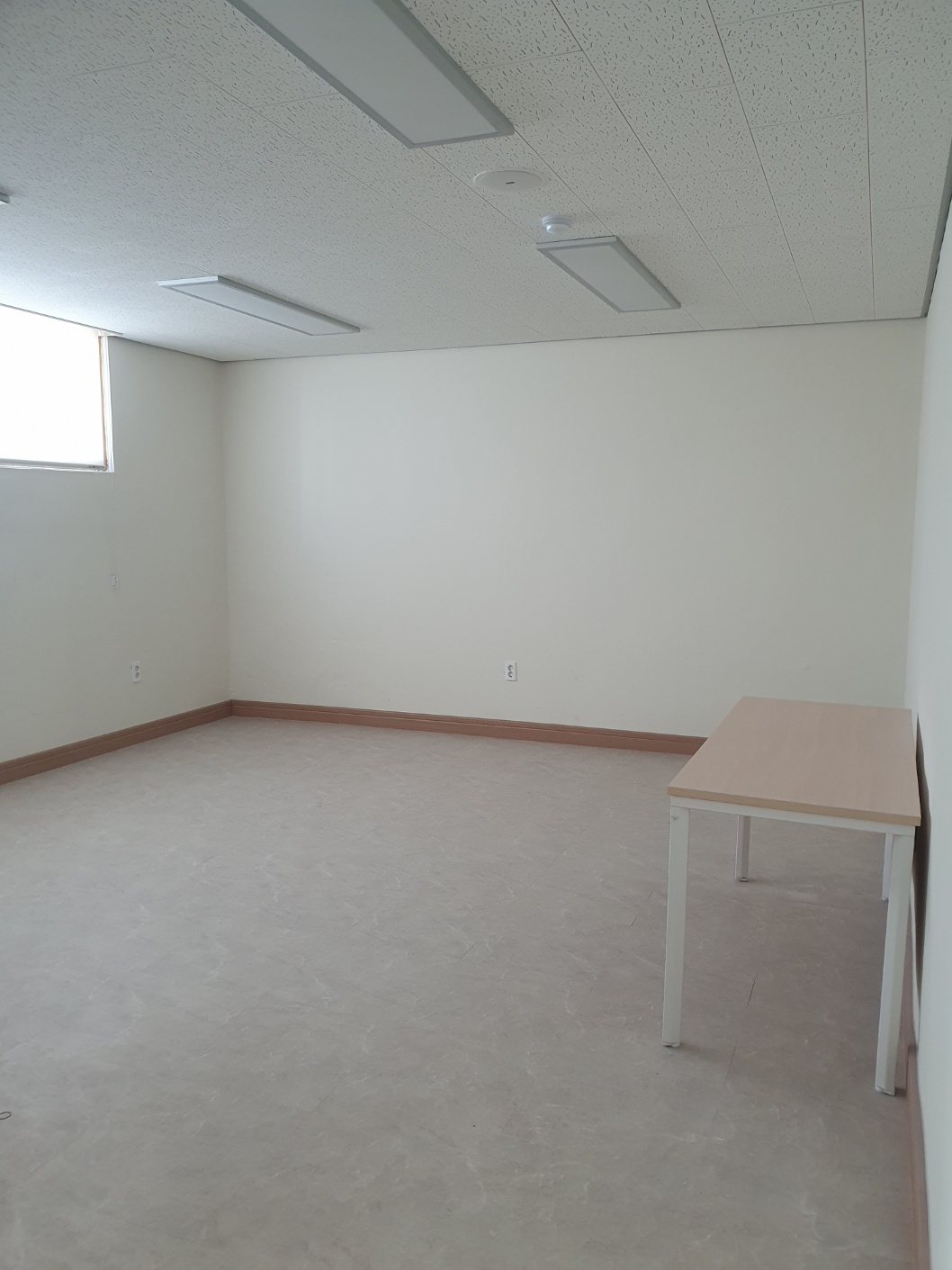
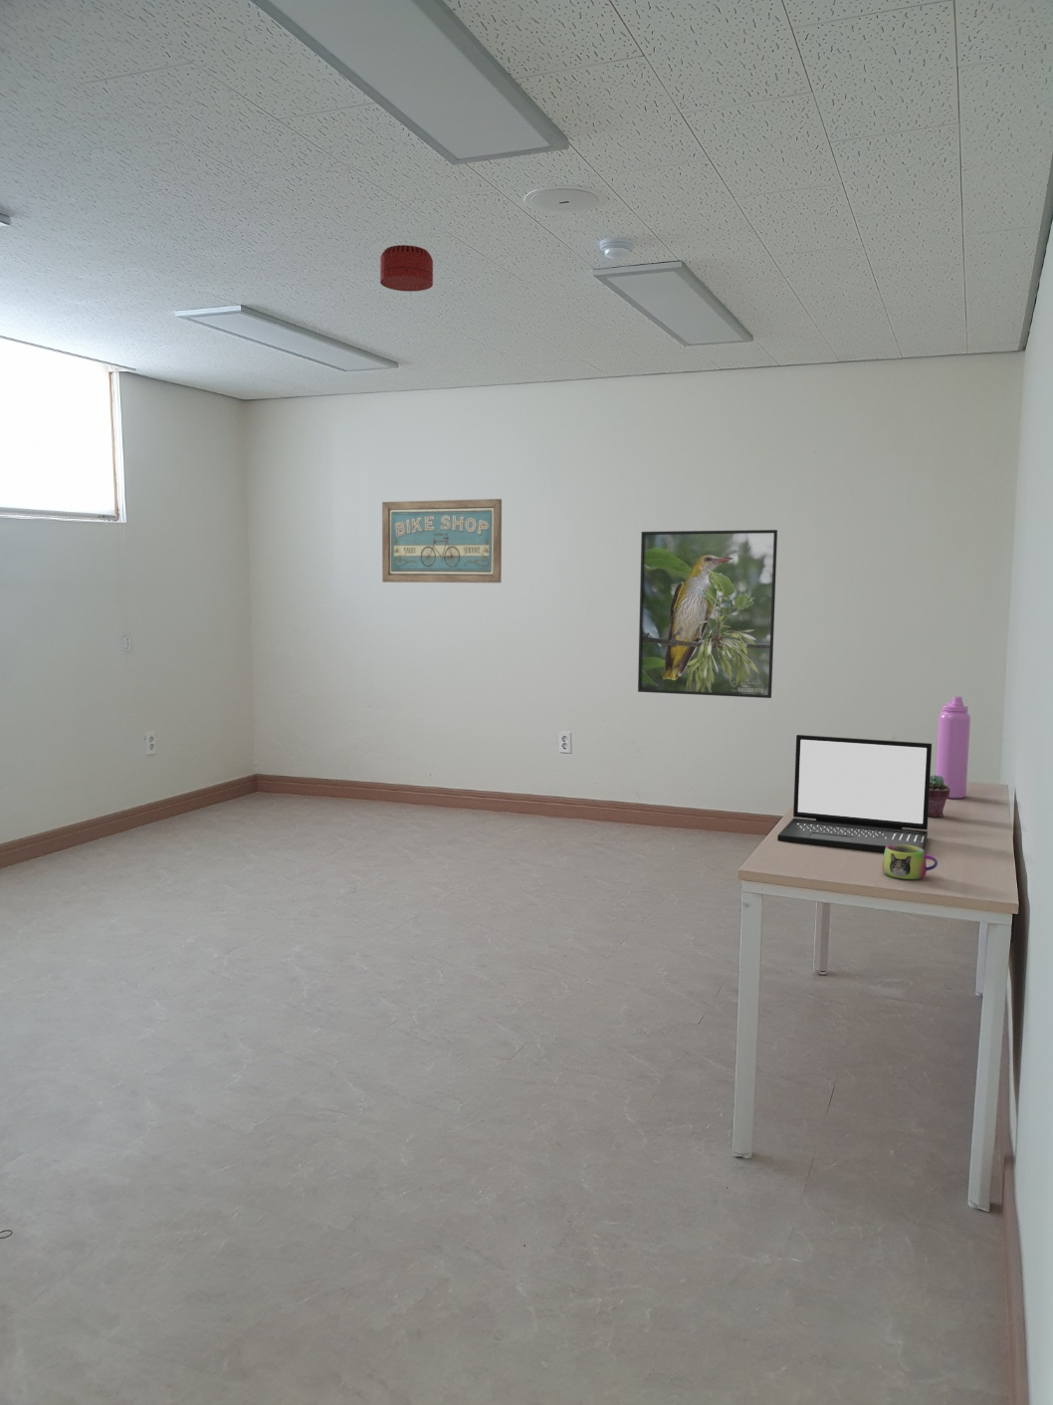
+ smoke detector [379,244,434,293]
+ potted succulent [928,773,950,819]
+ wall art [382,498,502,583]
+ laptop [776,733,932,853]
+ mug [880,844,939,881]
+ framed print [637,529,779,699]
+ water bottle [935,695,971,800]
